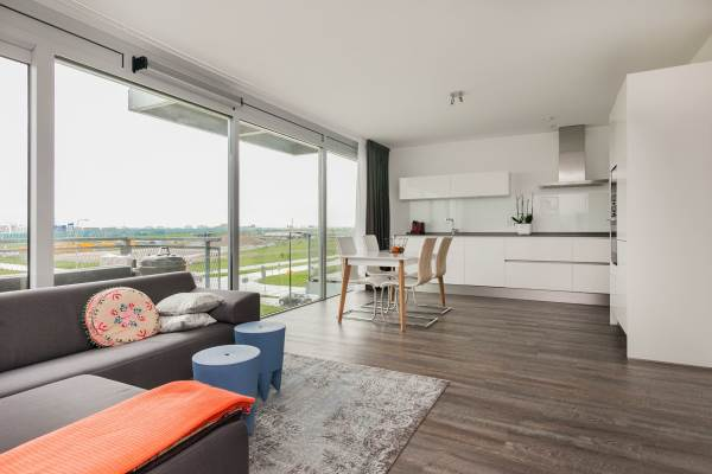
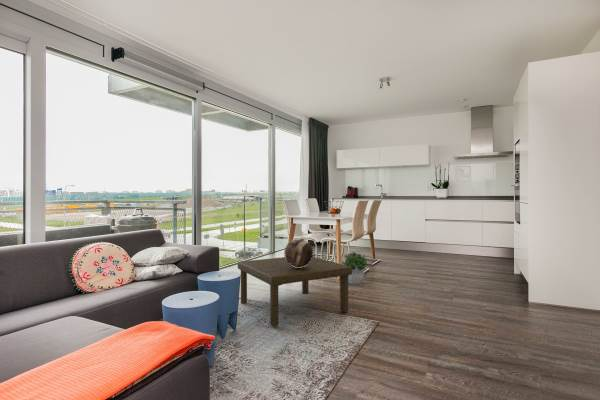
+ potted plant [341,251,368,285]
+ decorative bowl [283,238,314,268]
+ coffee table [237,256,352,327]
